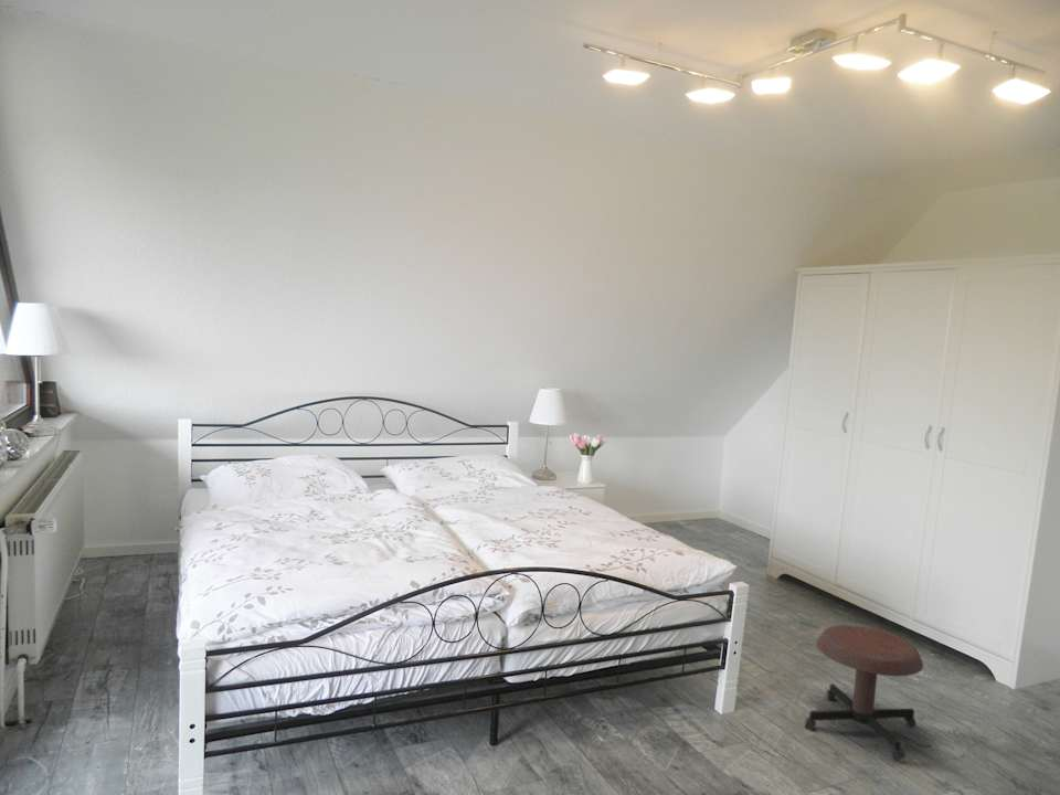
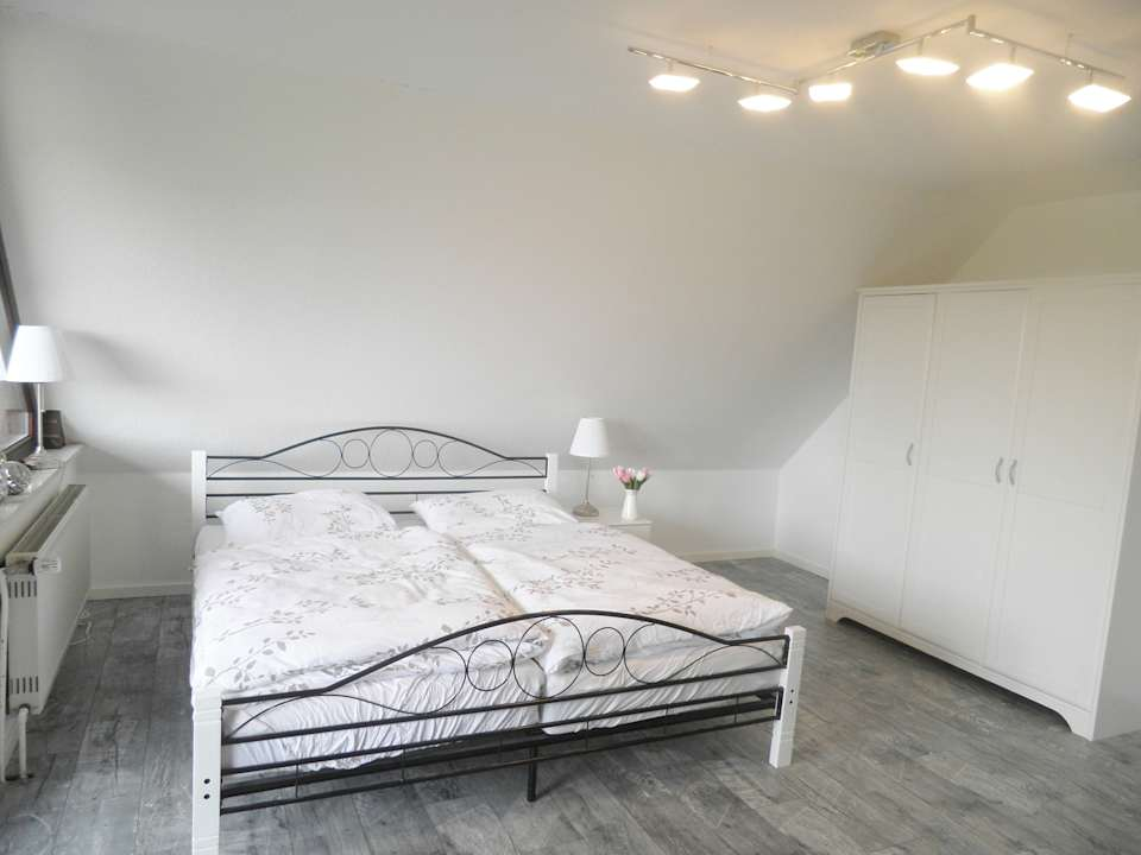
- stool [803,624,924,762]
